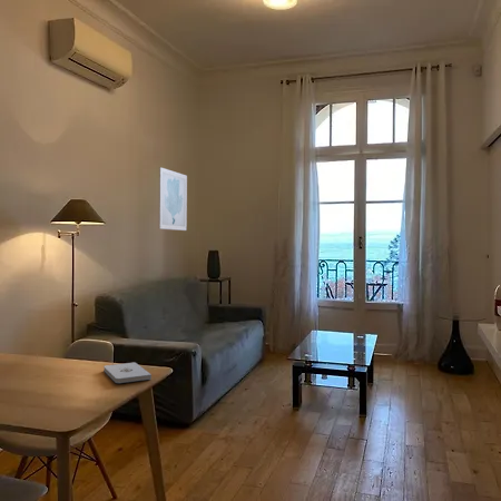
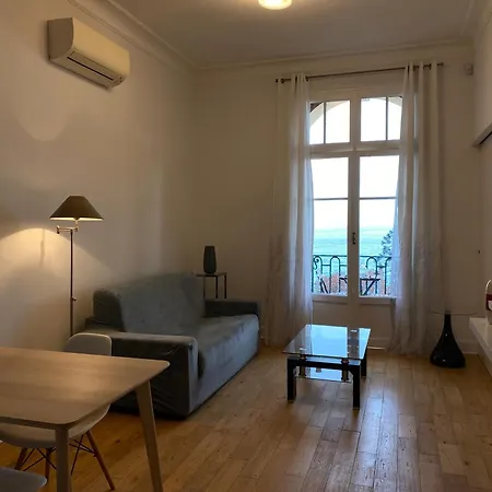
- wall art [158,166,188,232]
- notepad [102,362,153,384]
